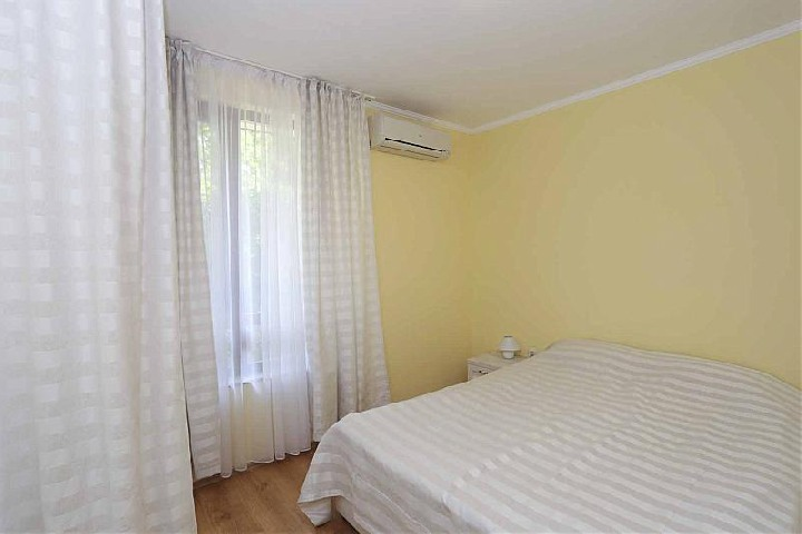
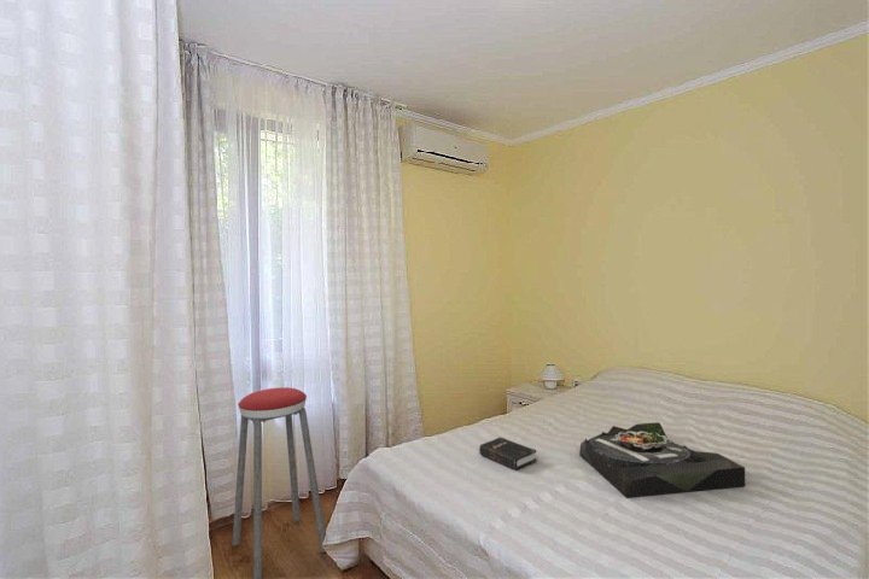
+ music stool [232,386,327,579]
+ hardback book [478,435,538,470]
+ serving tray [578,421,746,499]
